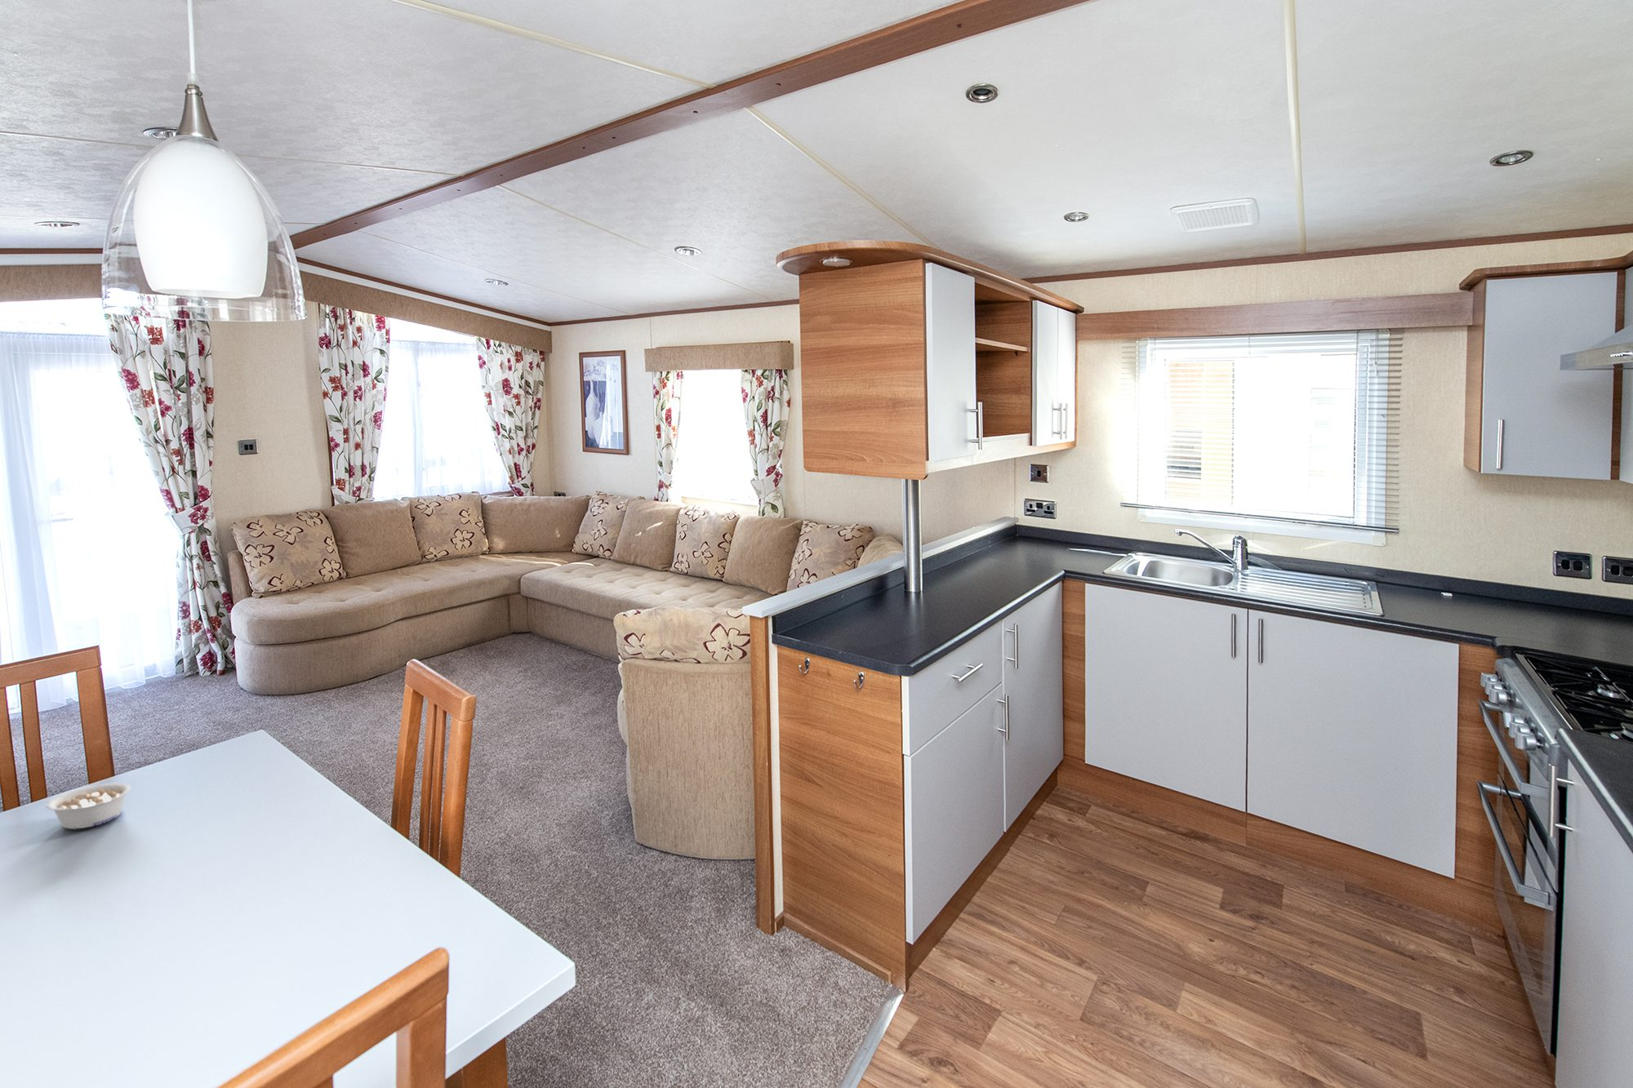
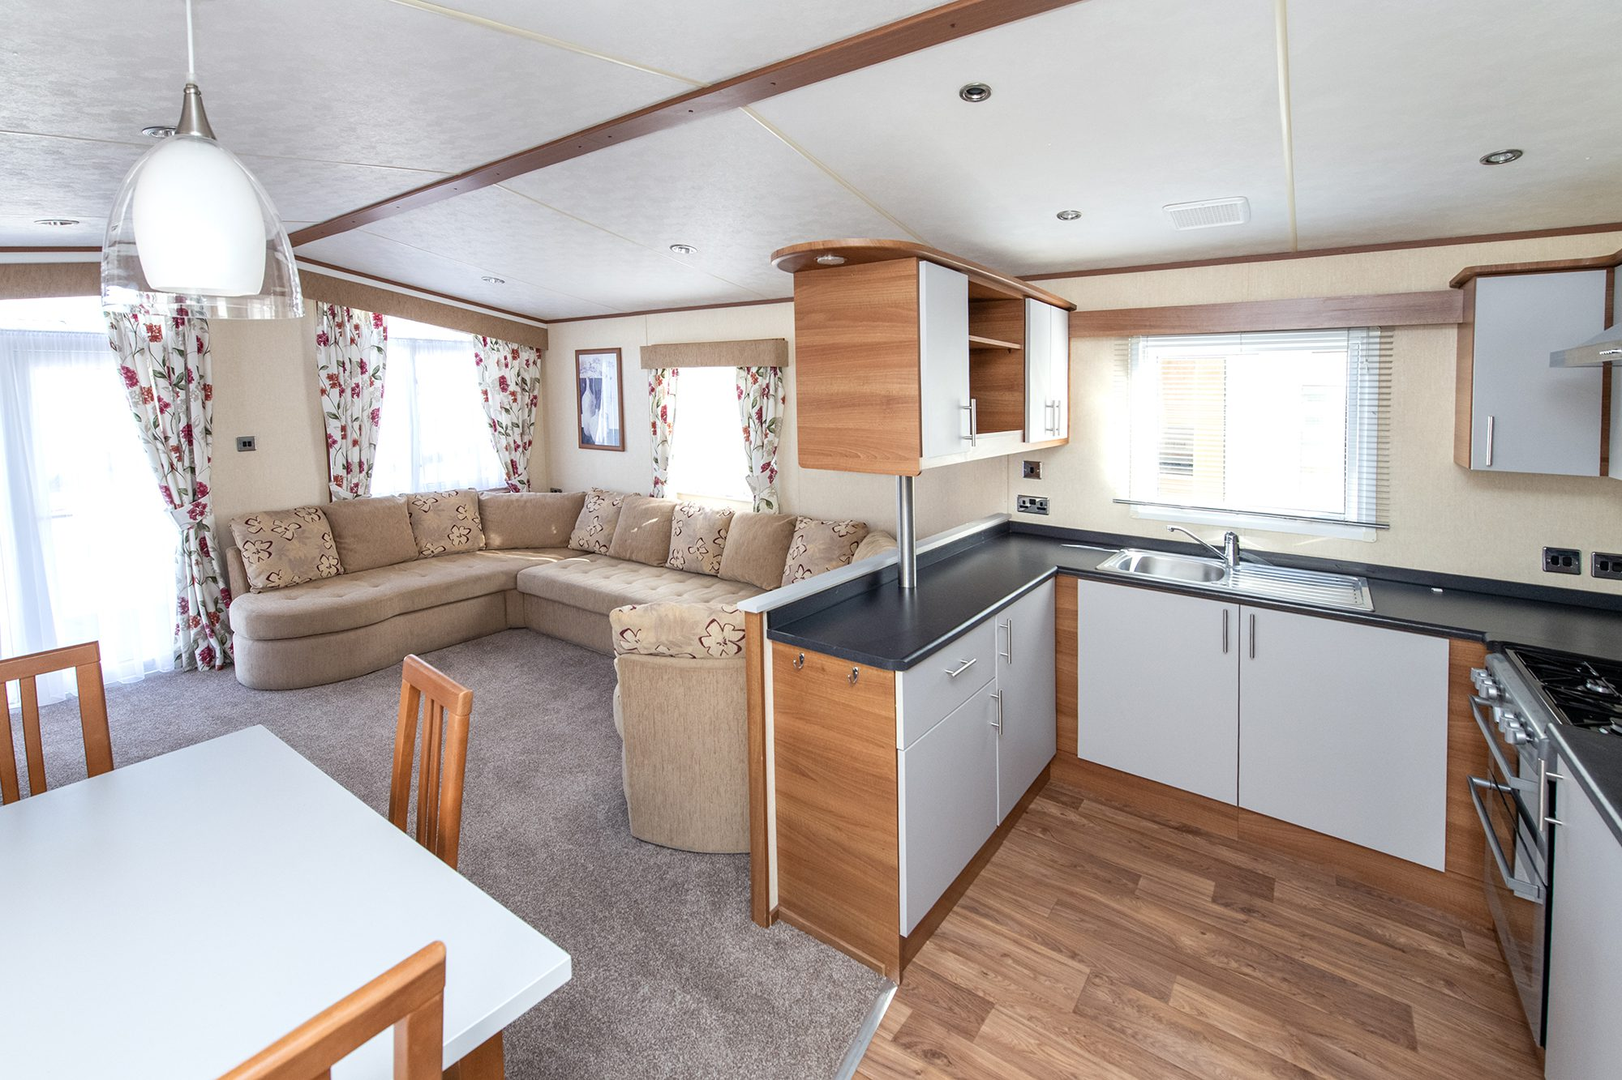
- legume [45,783,131,831]
